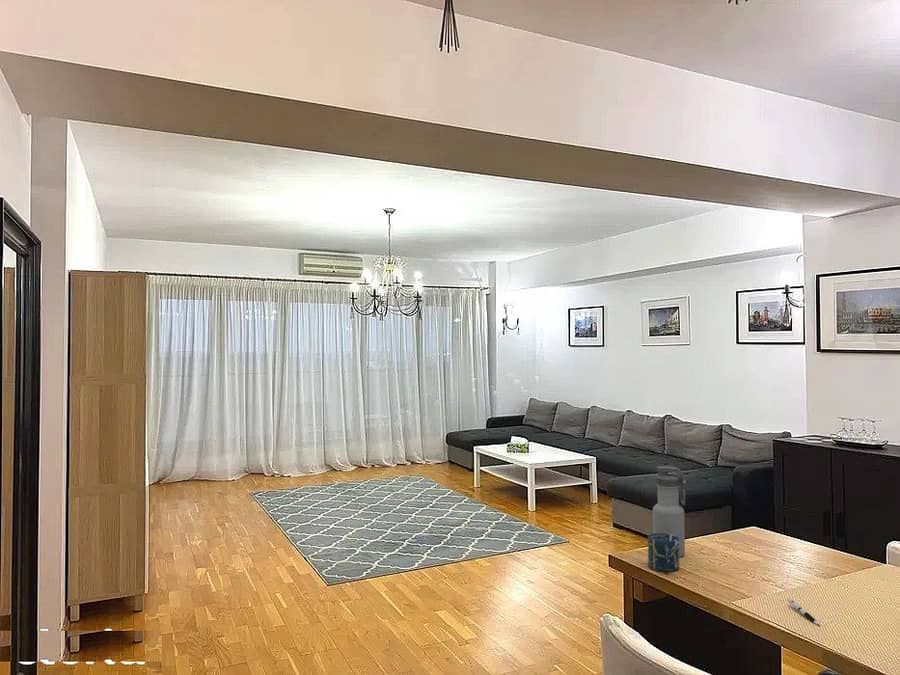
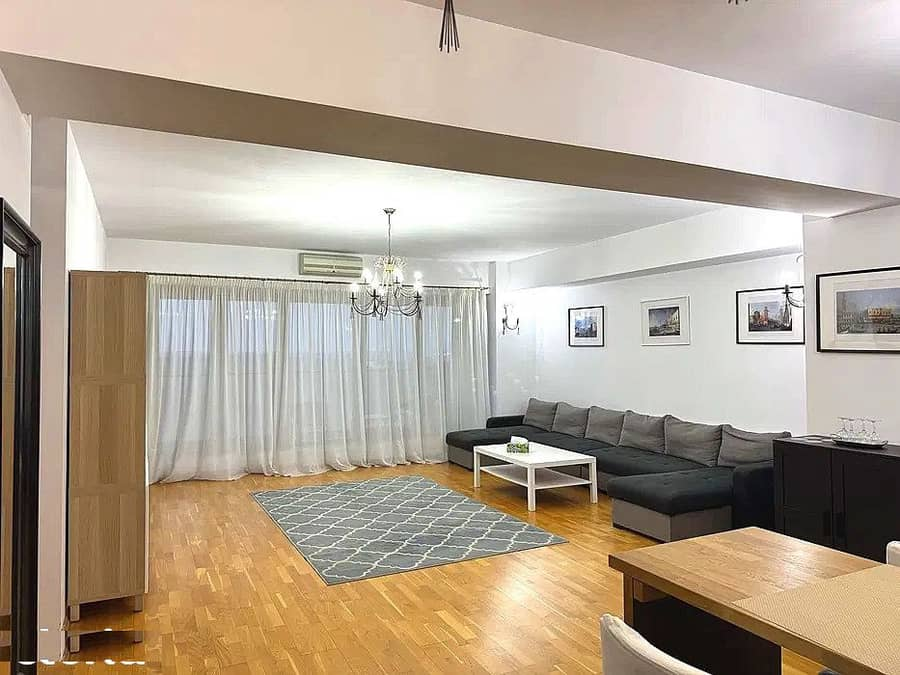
- water bottle [652,465,687,558]
- pen [786,597,821,626]
- cup [647,533,680,573]
